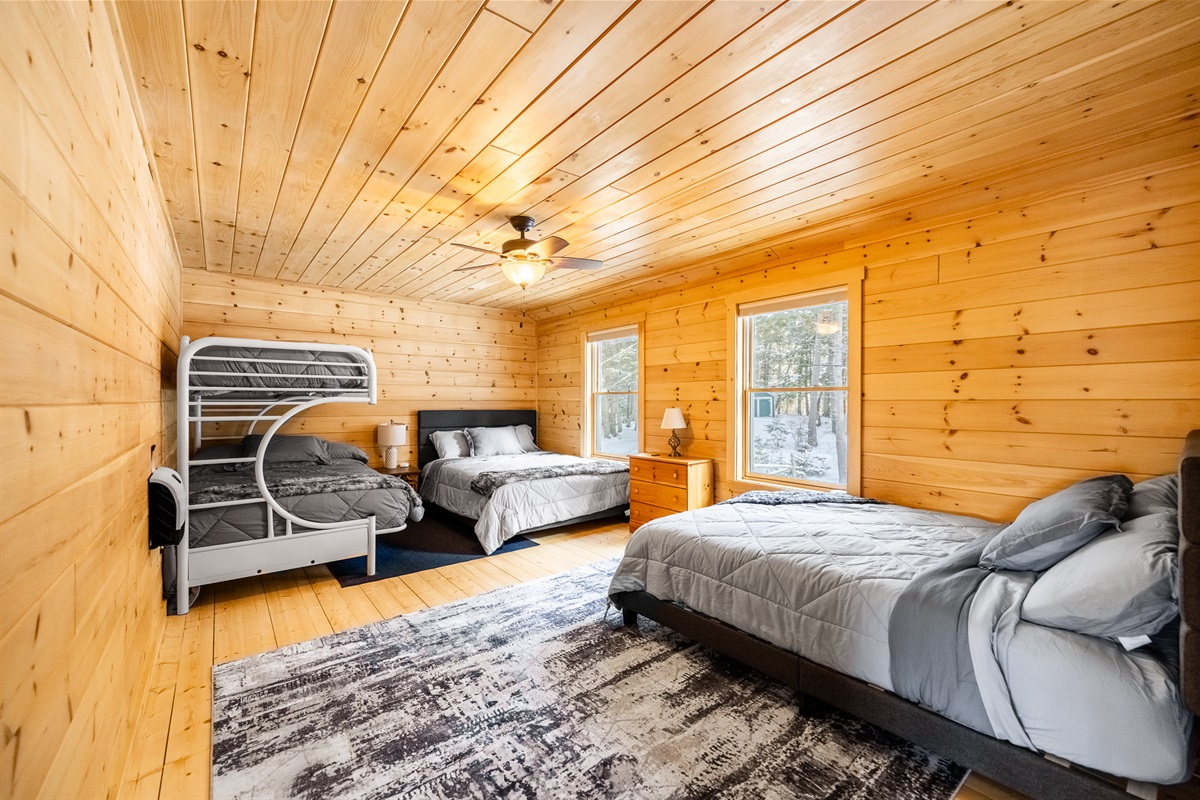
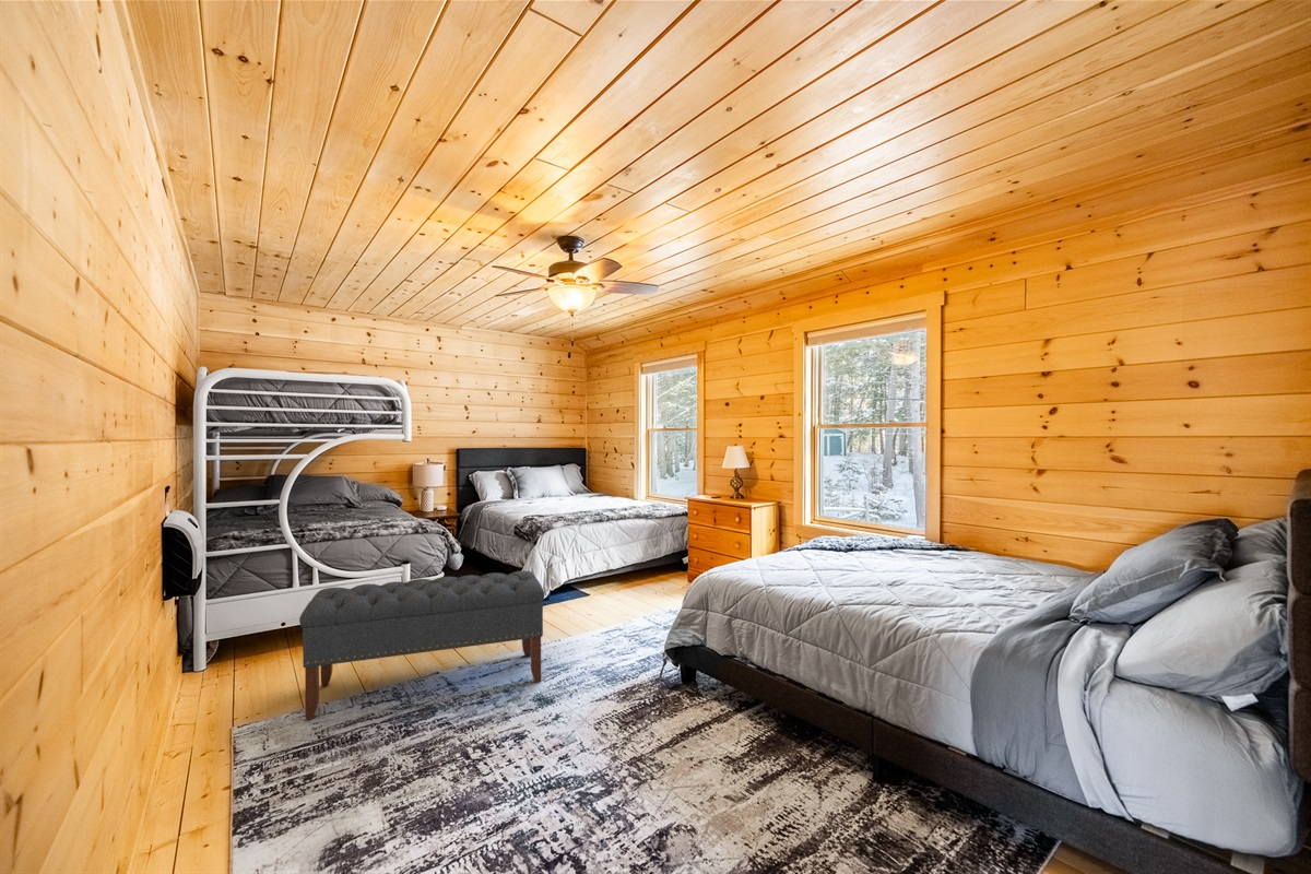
+ bench [298,569,546,721]
